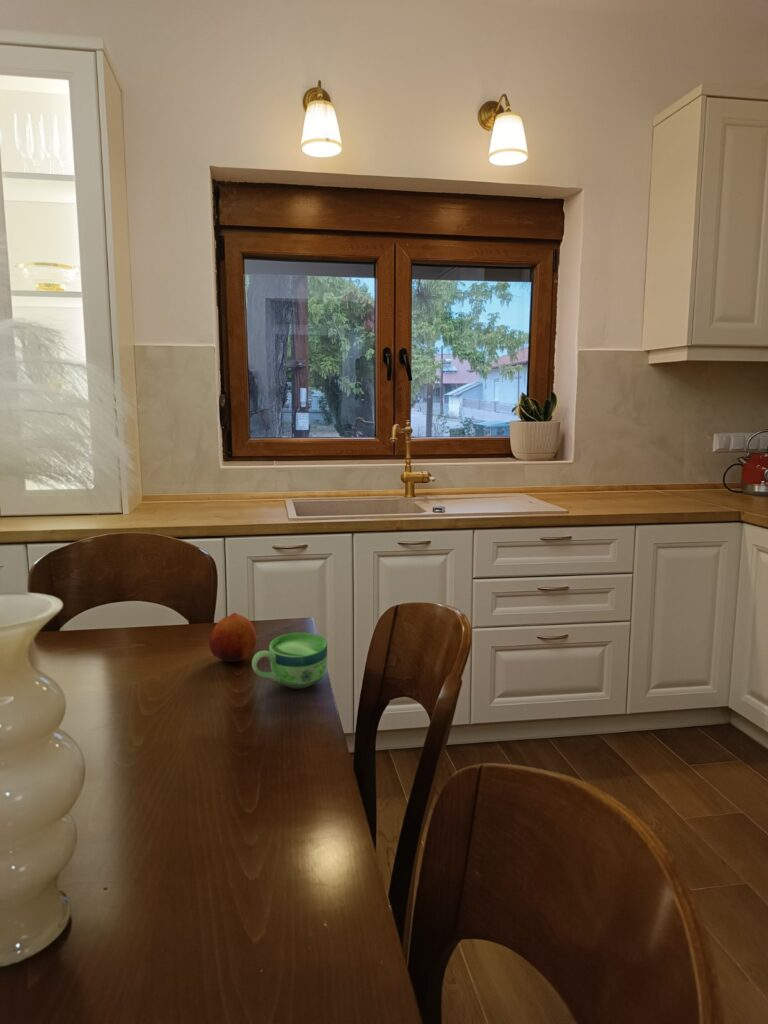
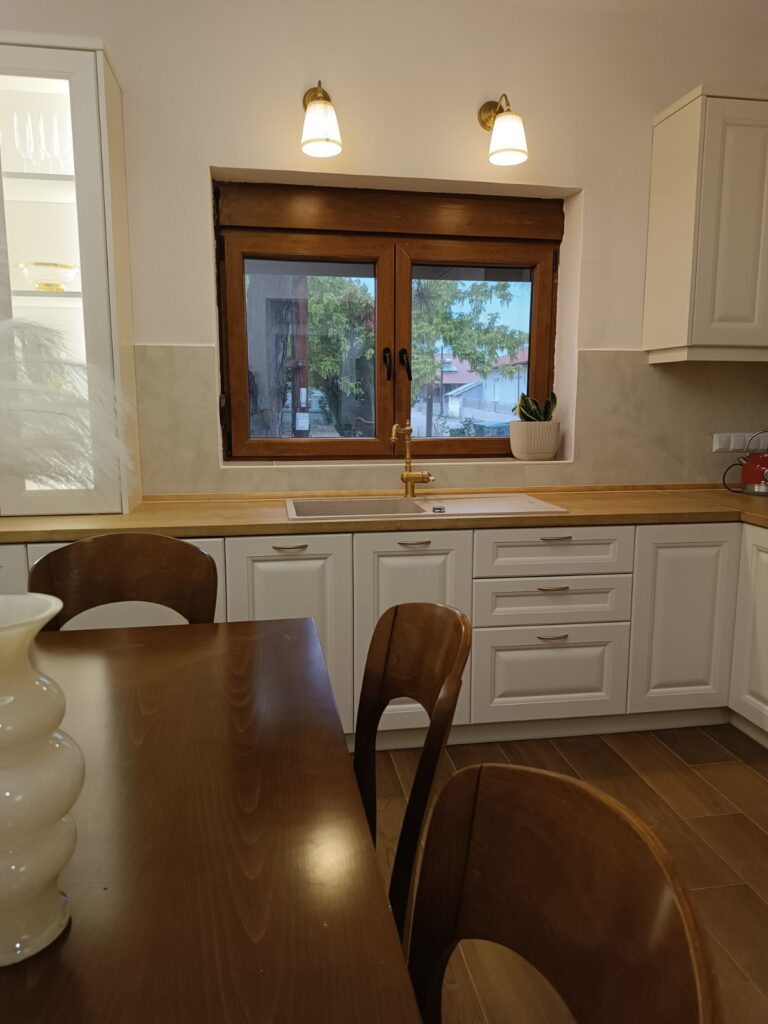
- cup [251,632,328,690]
- fruit [208,612,257,663]
